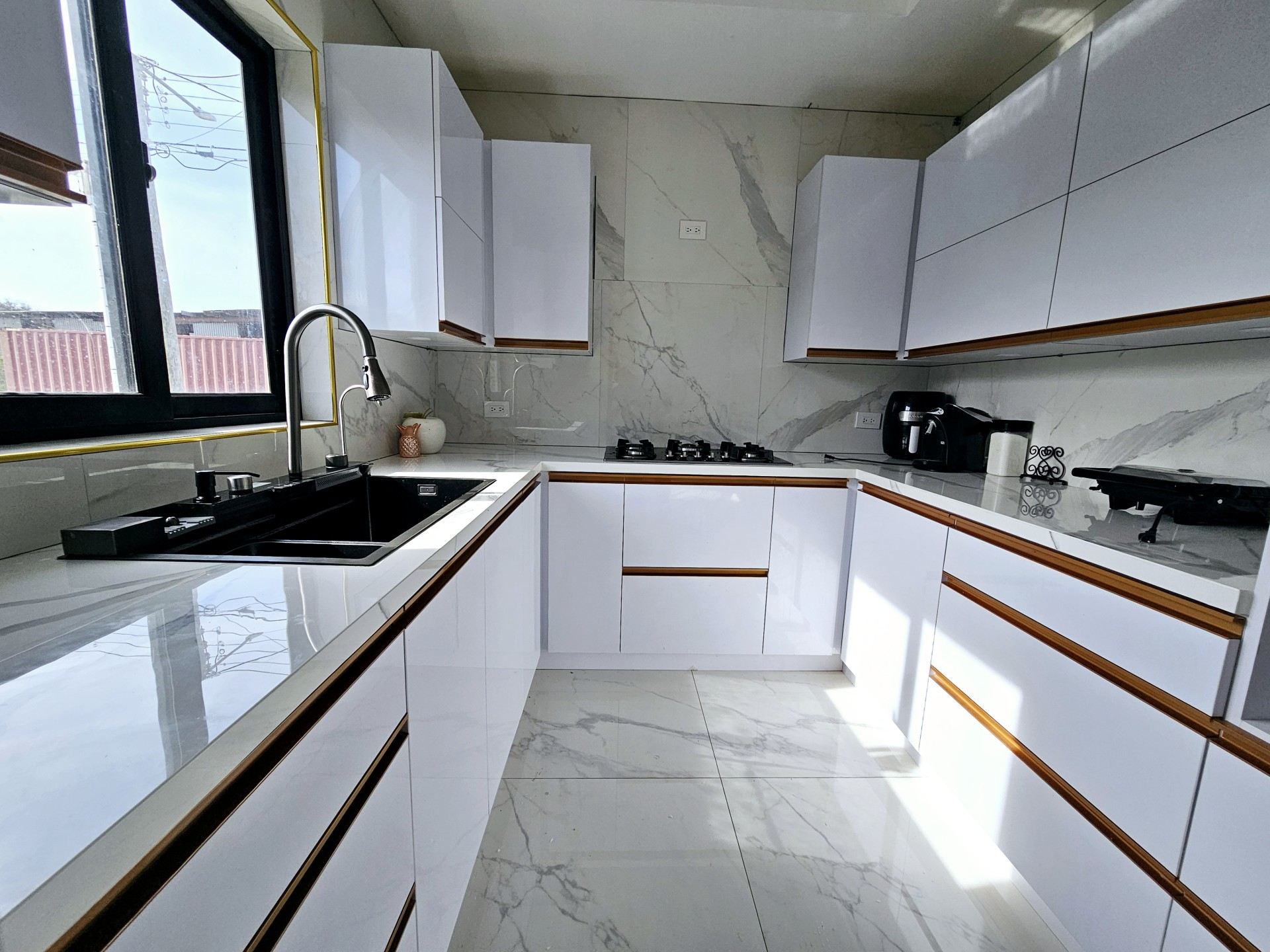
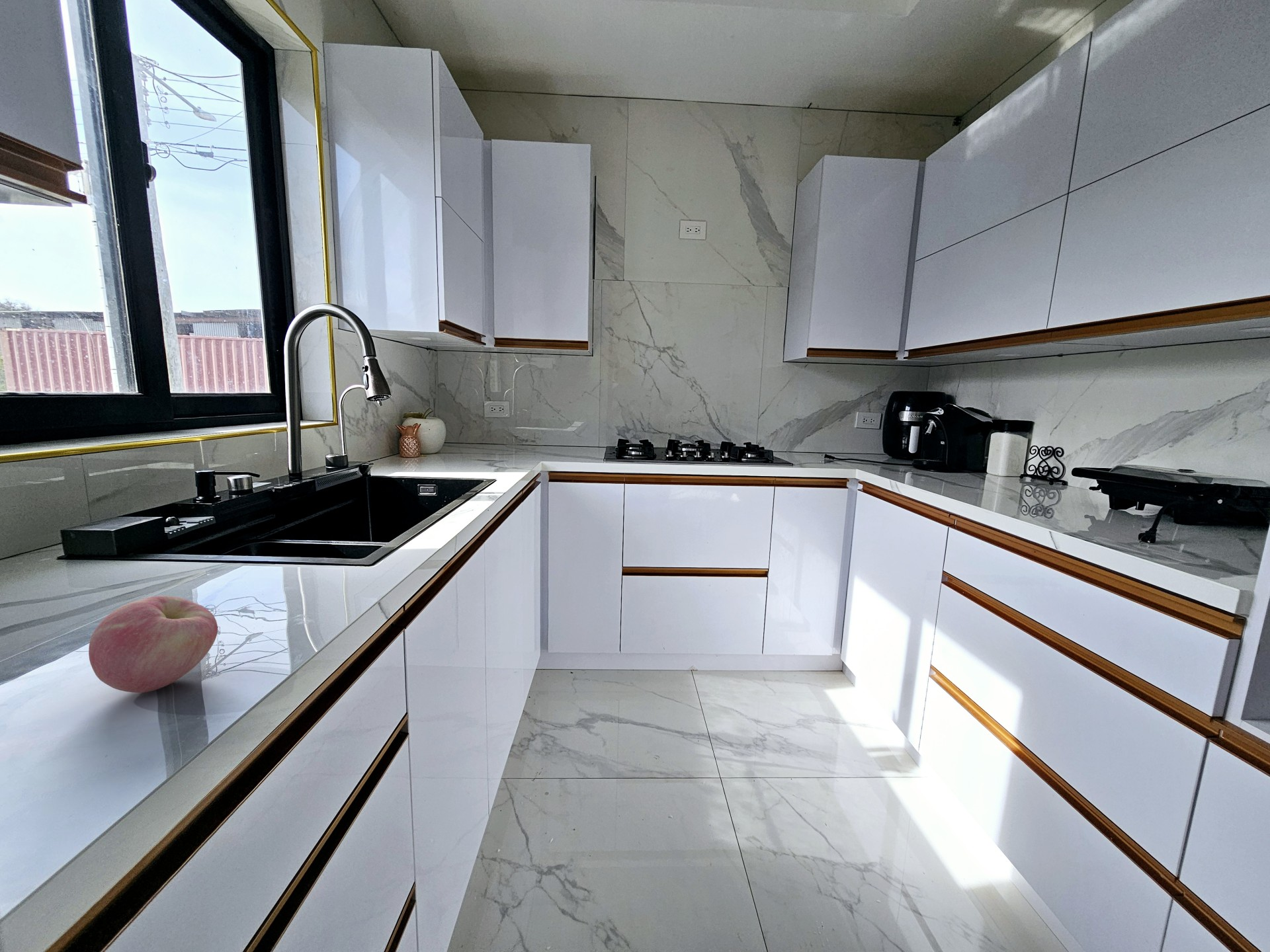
+ apple [88,595,218,694]
